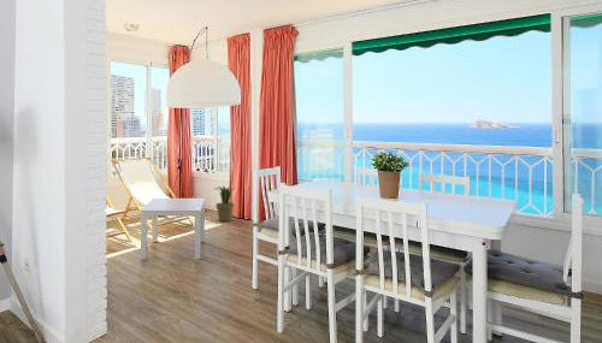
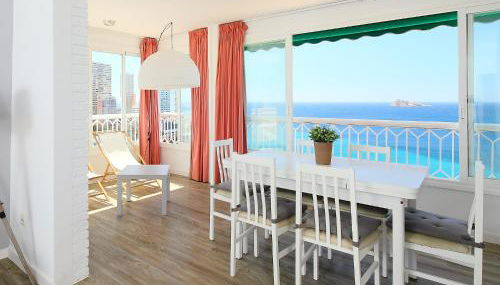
- potted plant [214,184,236,223]
